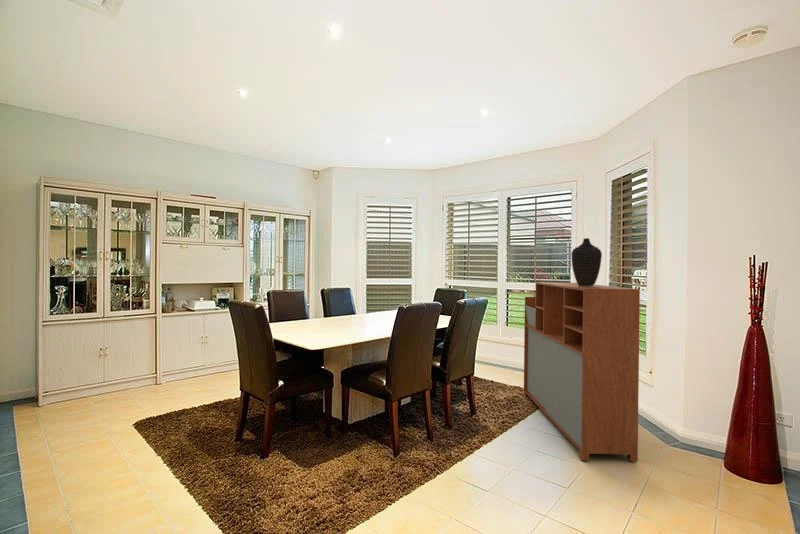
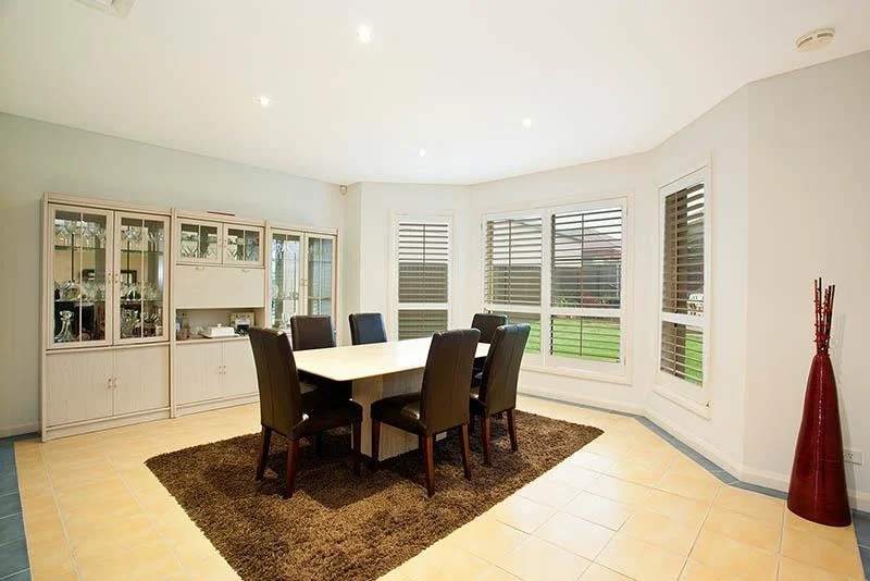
- decorative vase [570,237,603,286]
- storage cabinet [523,281,641,463]
